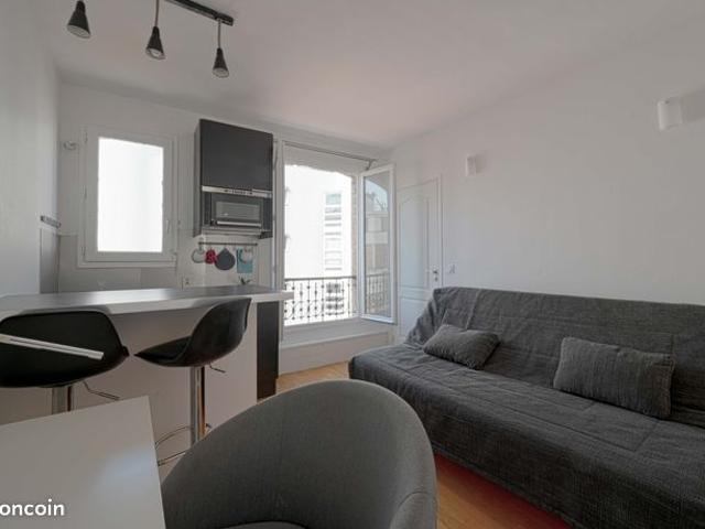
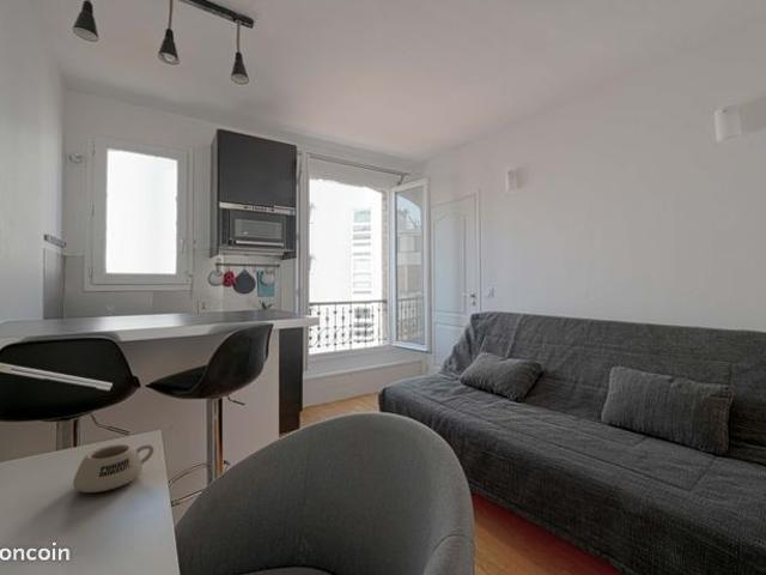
+ mug [72,443,156,494]
